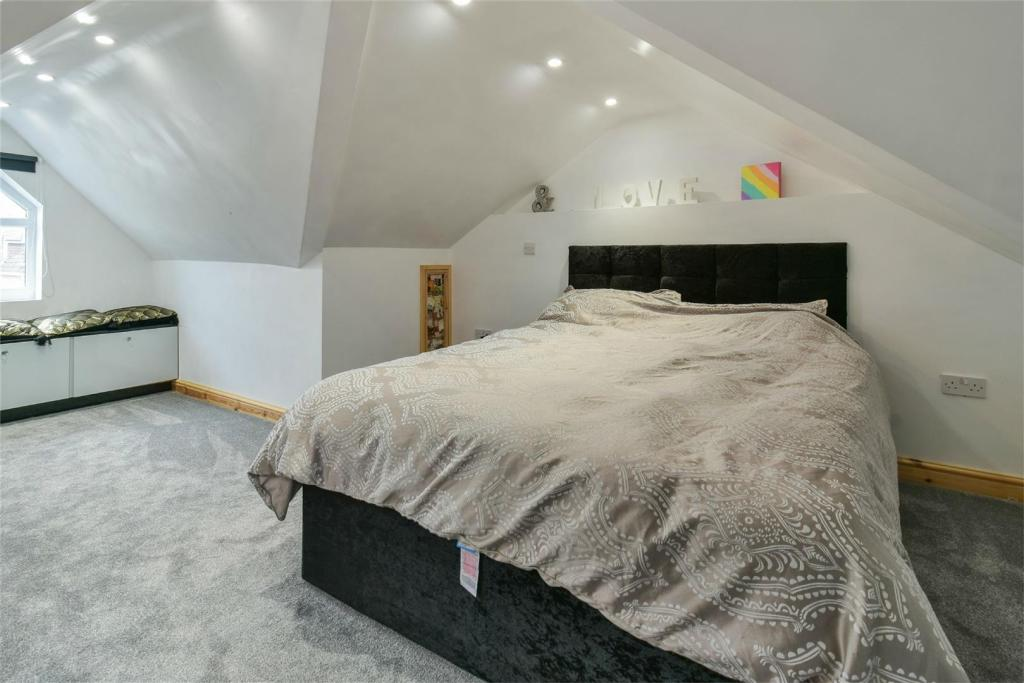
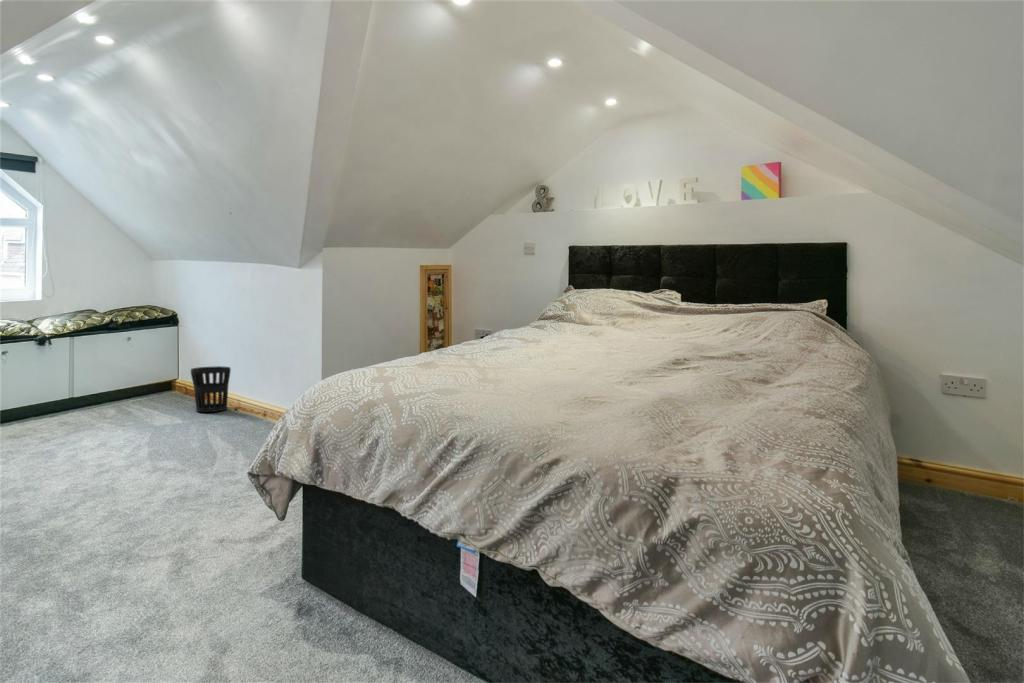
+ wastebasket [190,365,232,413]
